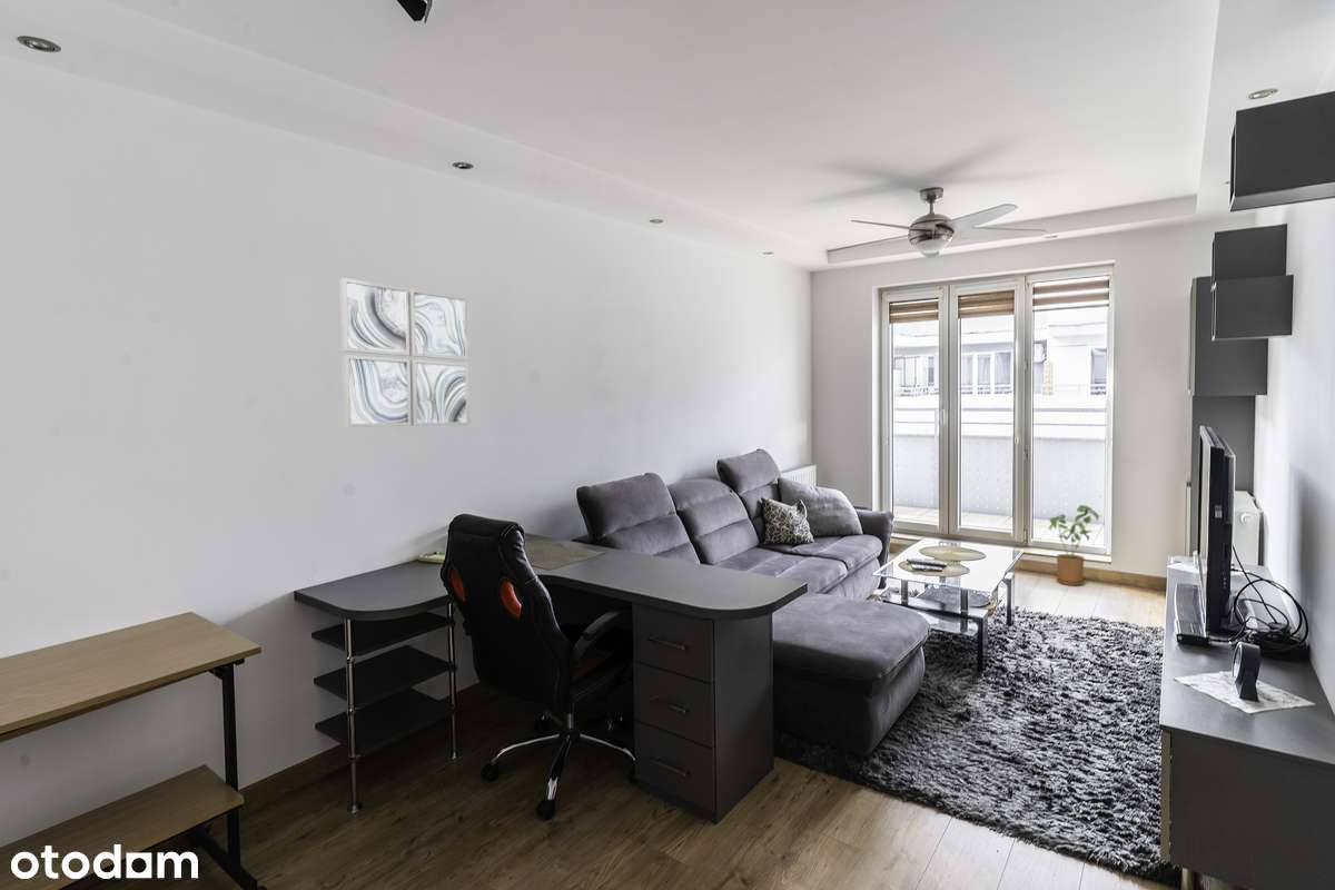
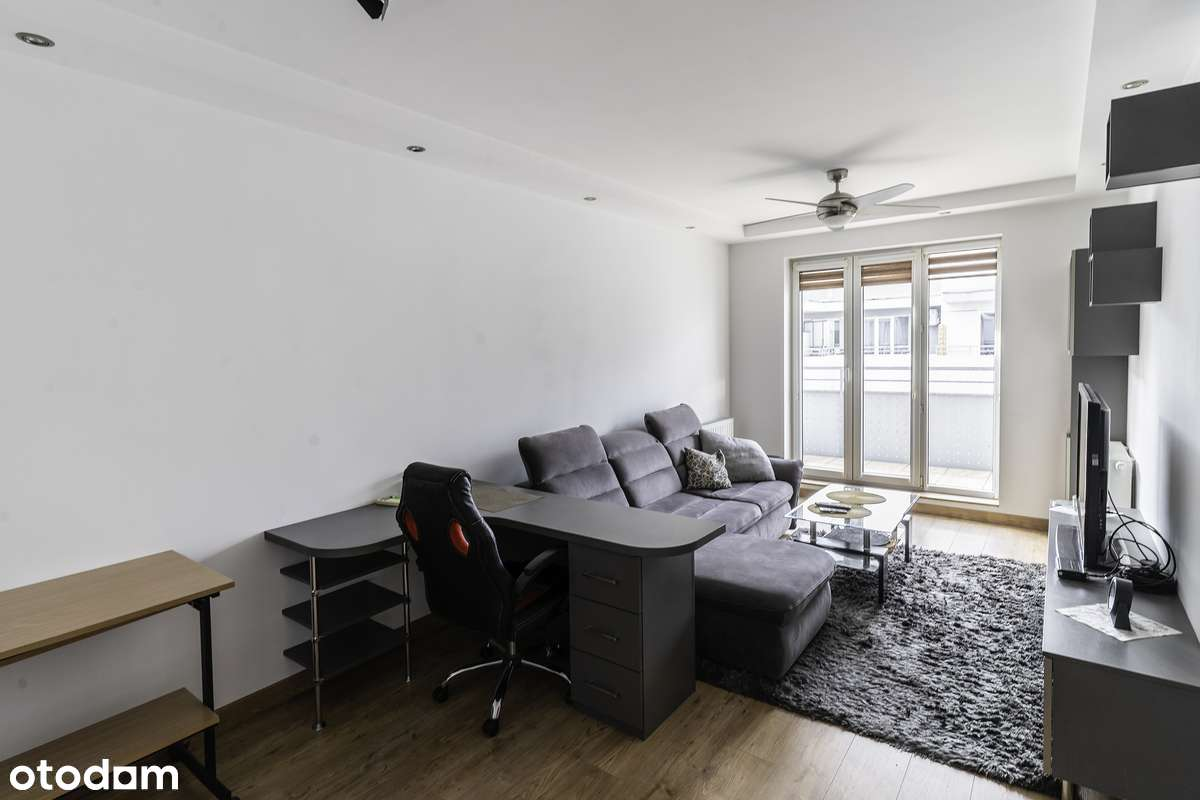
- house plant [1048,504,1101,586]
- wall art [338,277,471,428]
